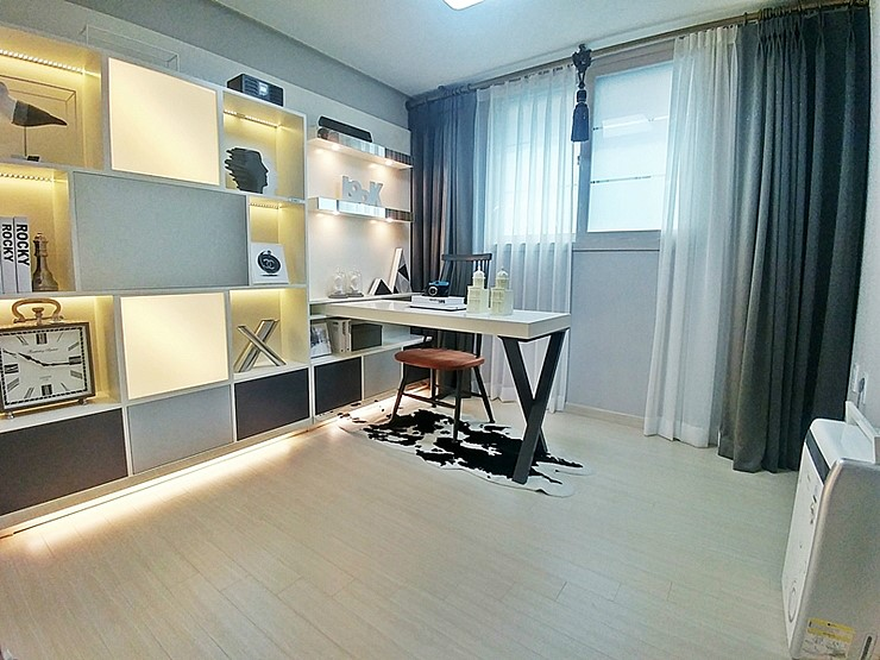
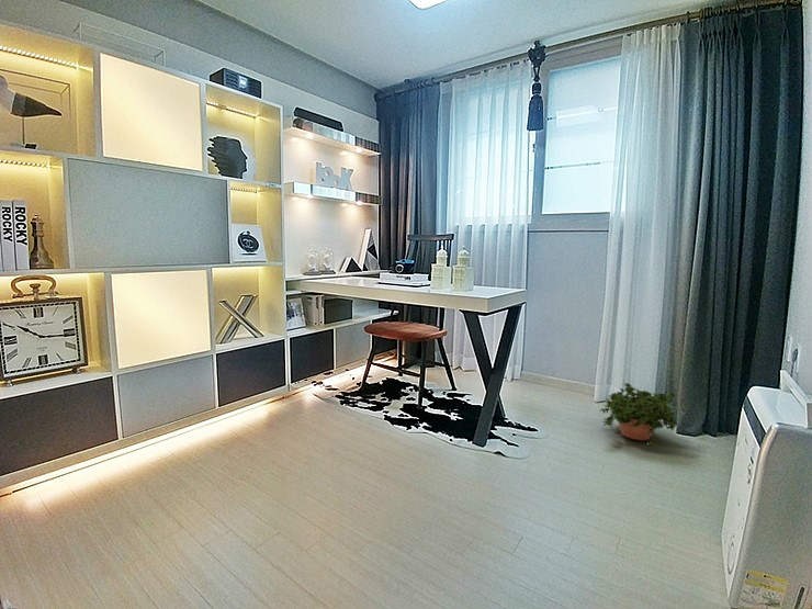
+ potted plant [598,382,678,449]
